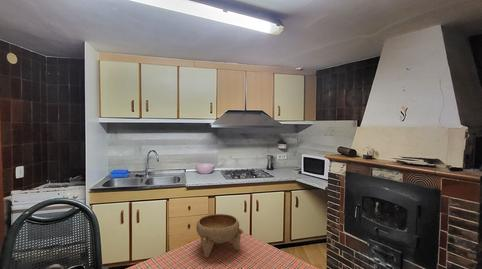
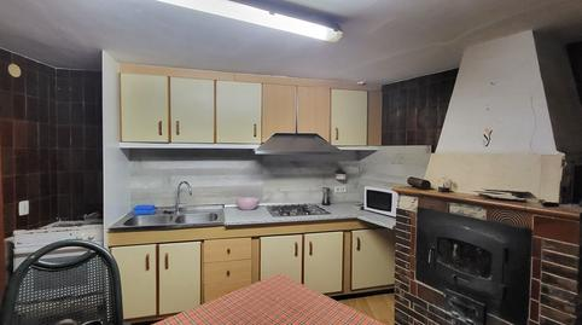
- bowl [195,213,244,258]
